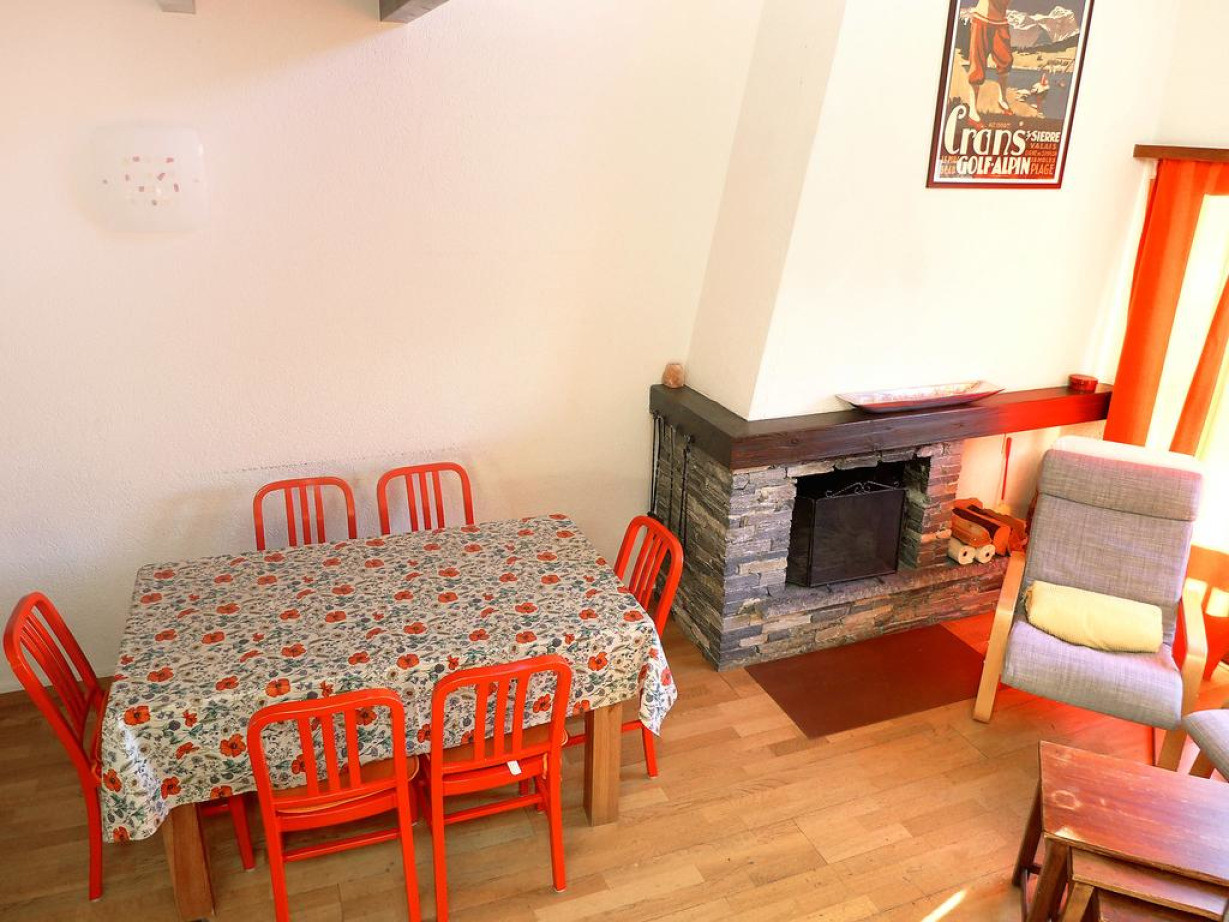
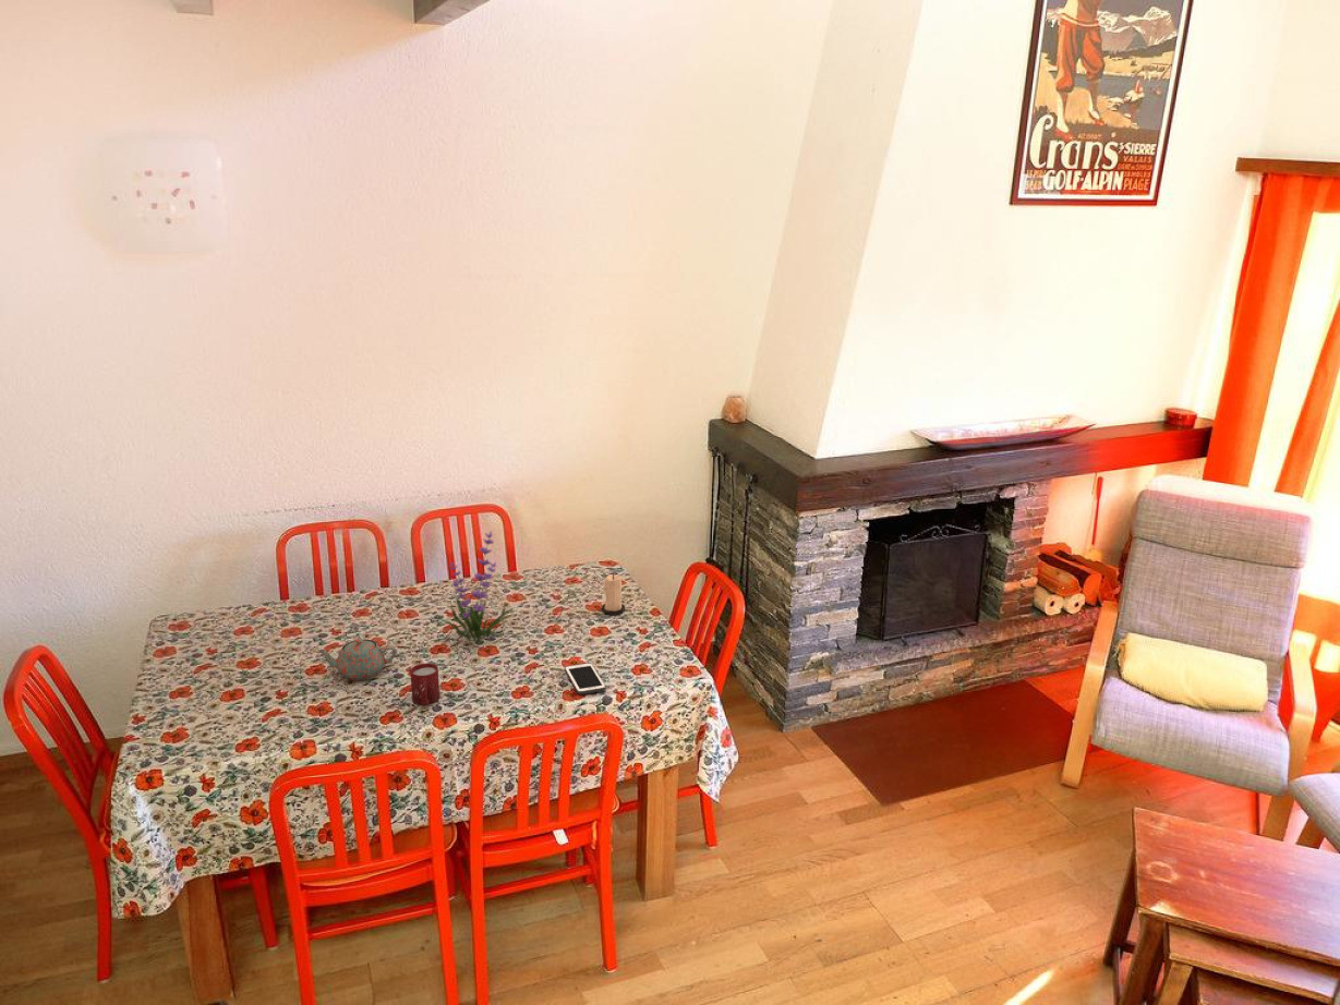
+ cup [409,662,440,707]
+ teapot [316,638,398,681]
+ plant [436,530,516,643]
+ candle [601,572,626,616]
+ cell phone [564,662,607,695]
